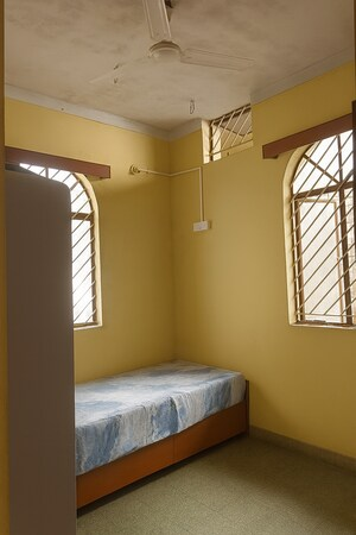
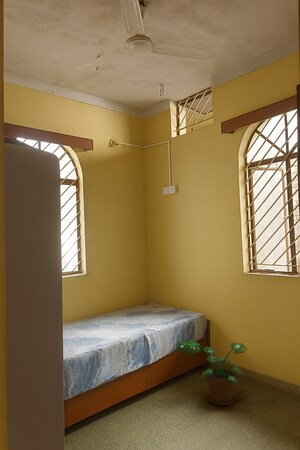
+ potted plant [175,339,248,406]
